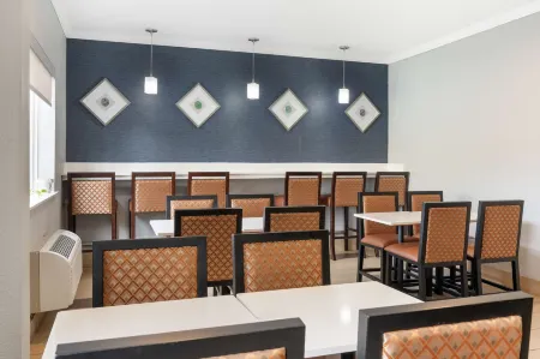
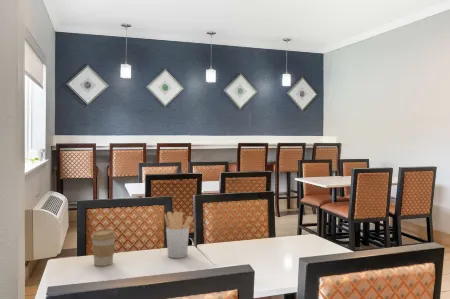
+ utensil holder [163,210,194,259]
+ coffee cup [90,228,117,267]
